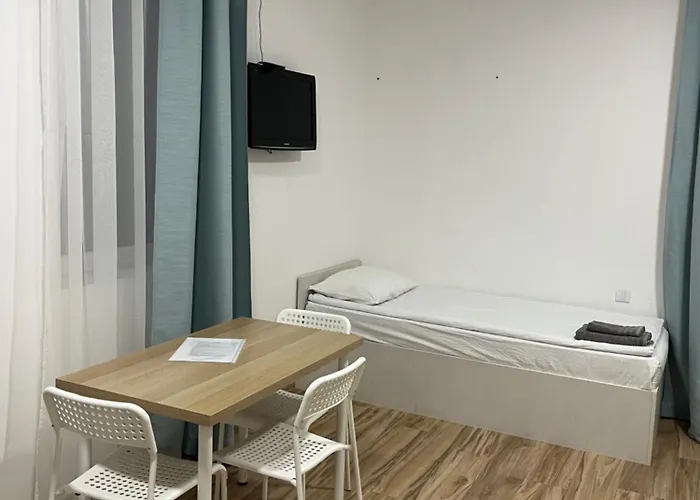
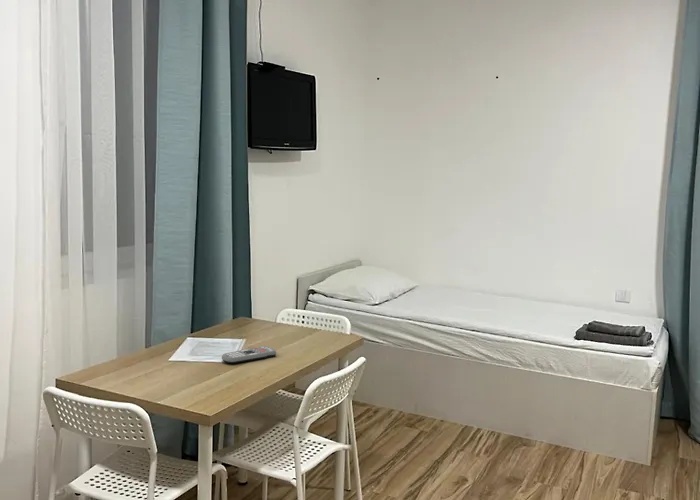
+ remote control [221,345,277,364]
